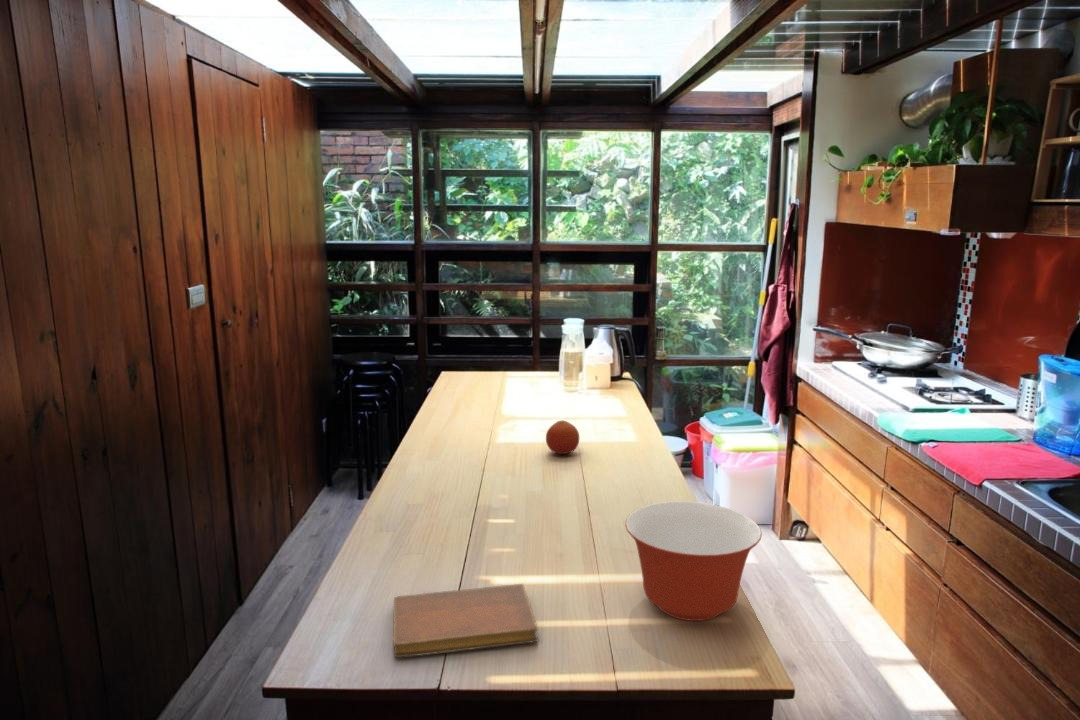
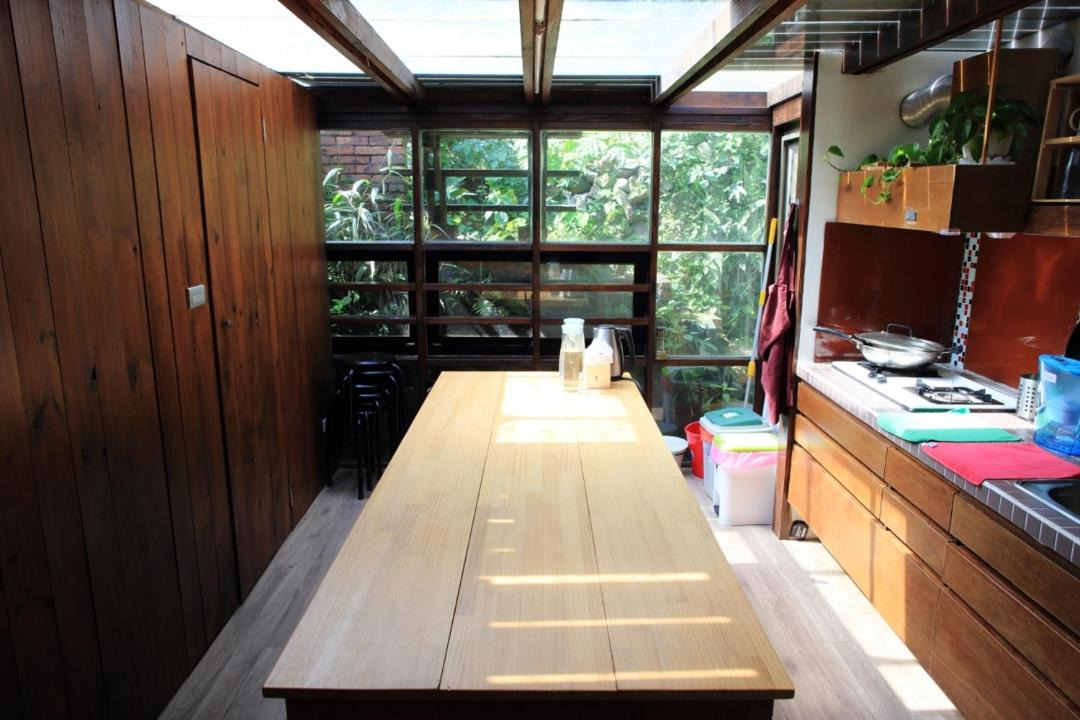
- mixing bowl [624,500,763,622]
- notebook [392,583,539,658]
- fruit [545,420,580,455]
